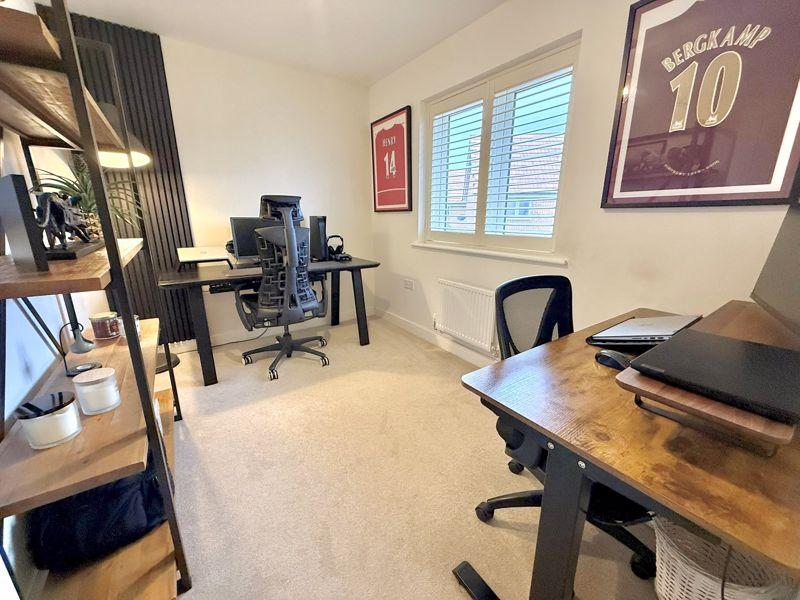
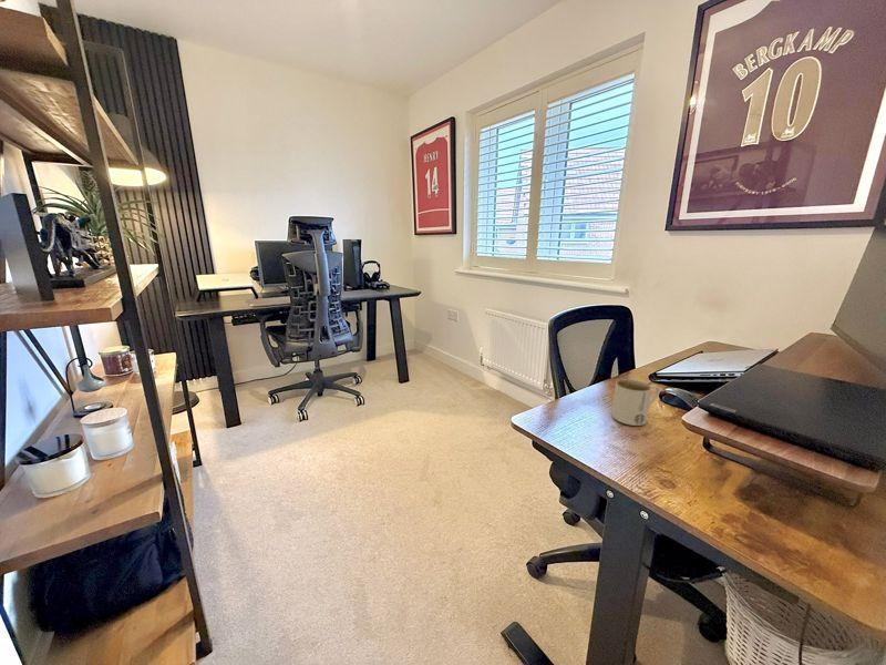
+ mug [611,378,661,427]
